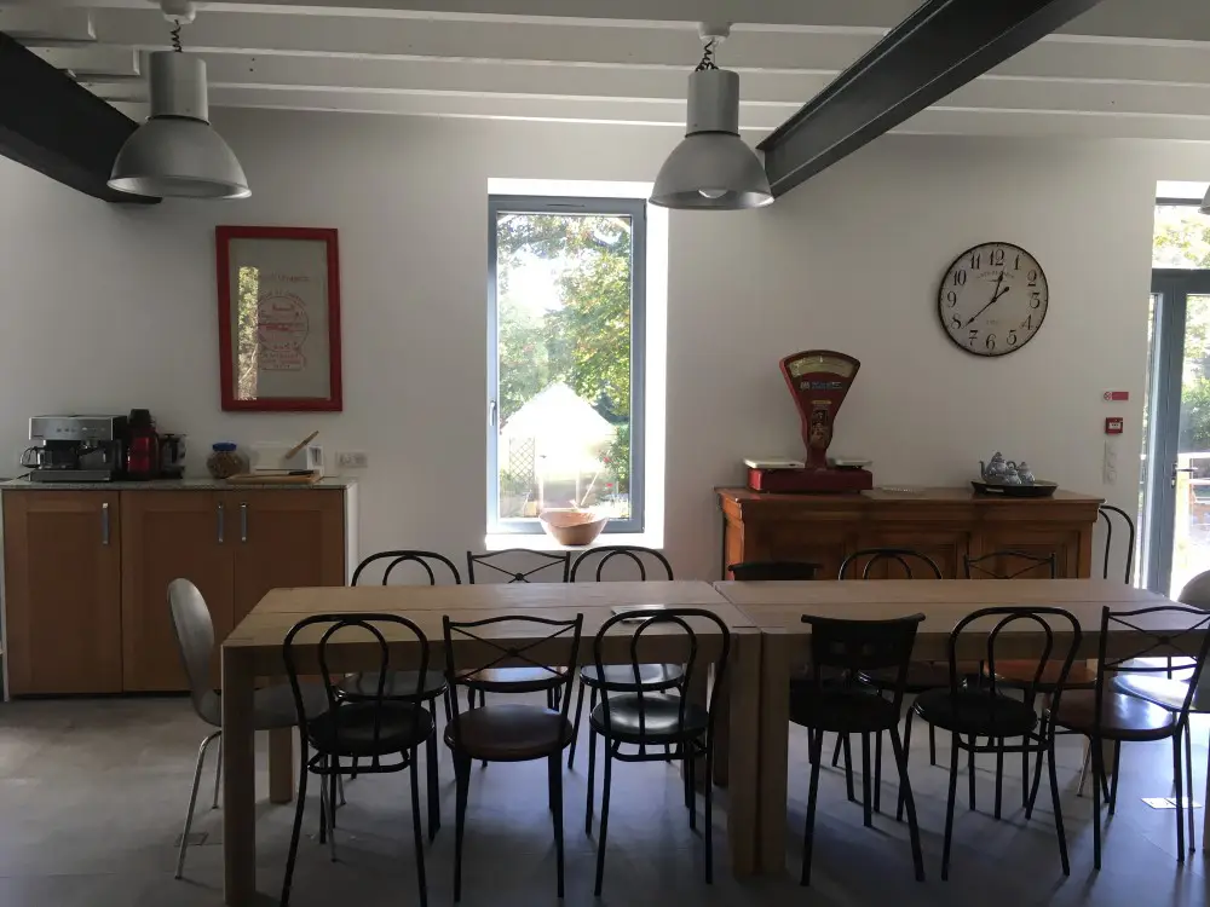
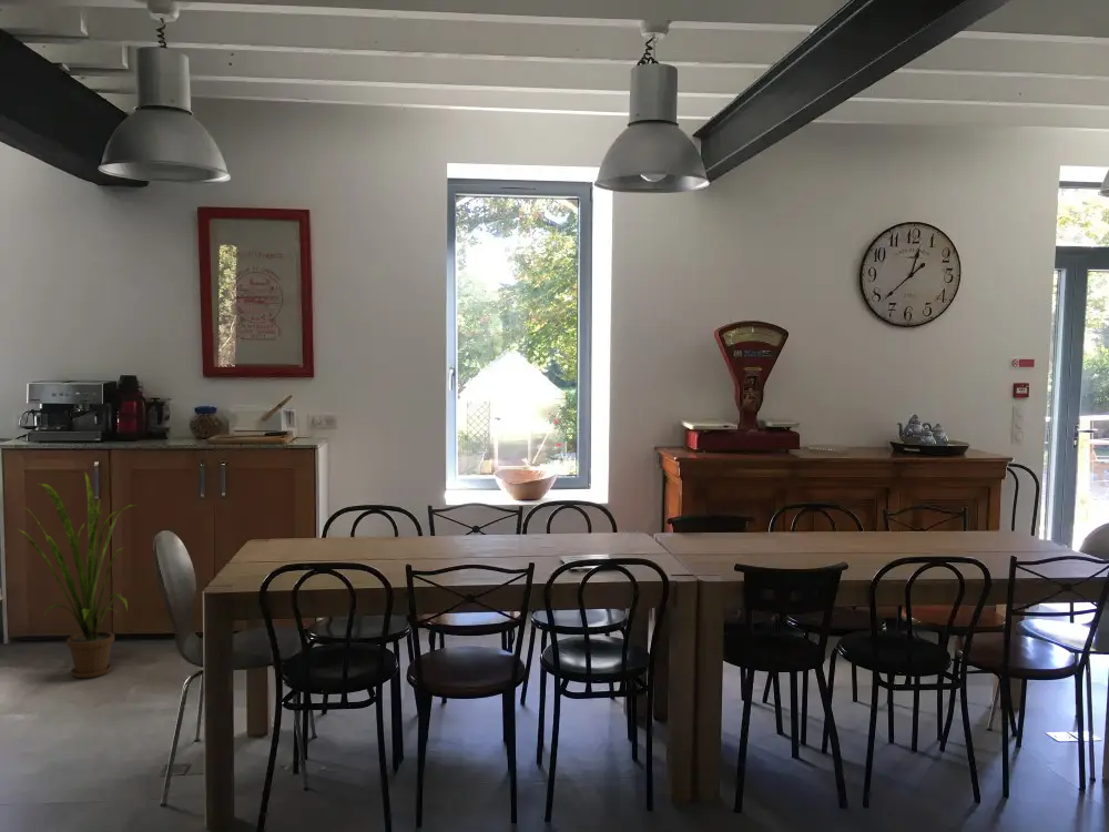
+ house plant [16,470,136,679]
